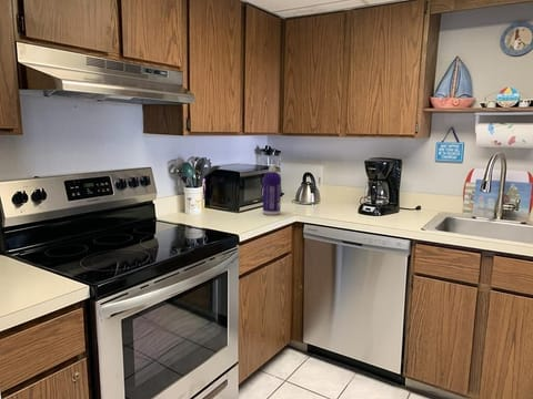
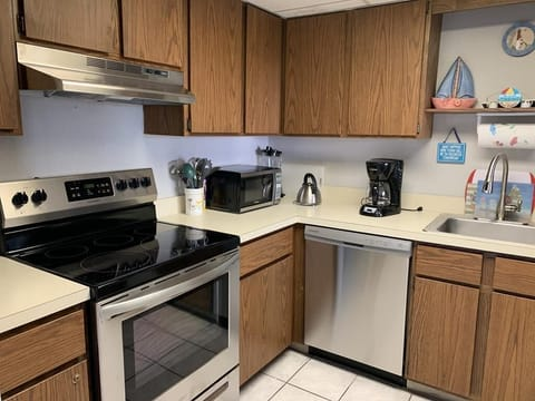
- spray bottle [262,163,282,216]
